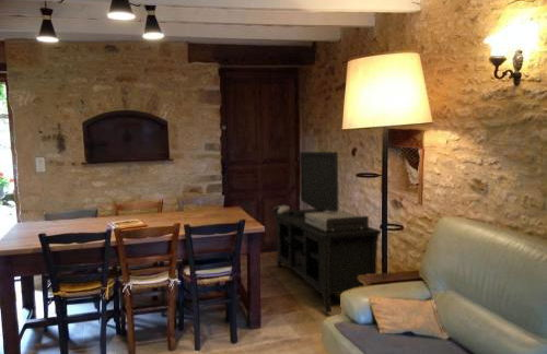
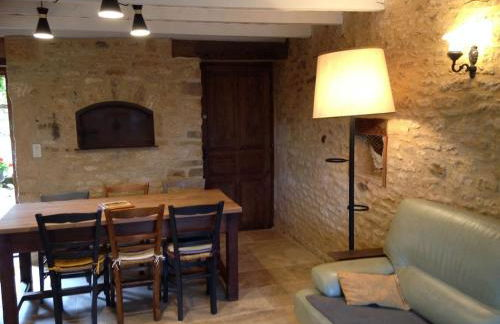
- media console [270,151,383,314]
